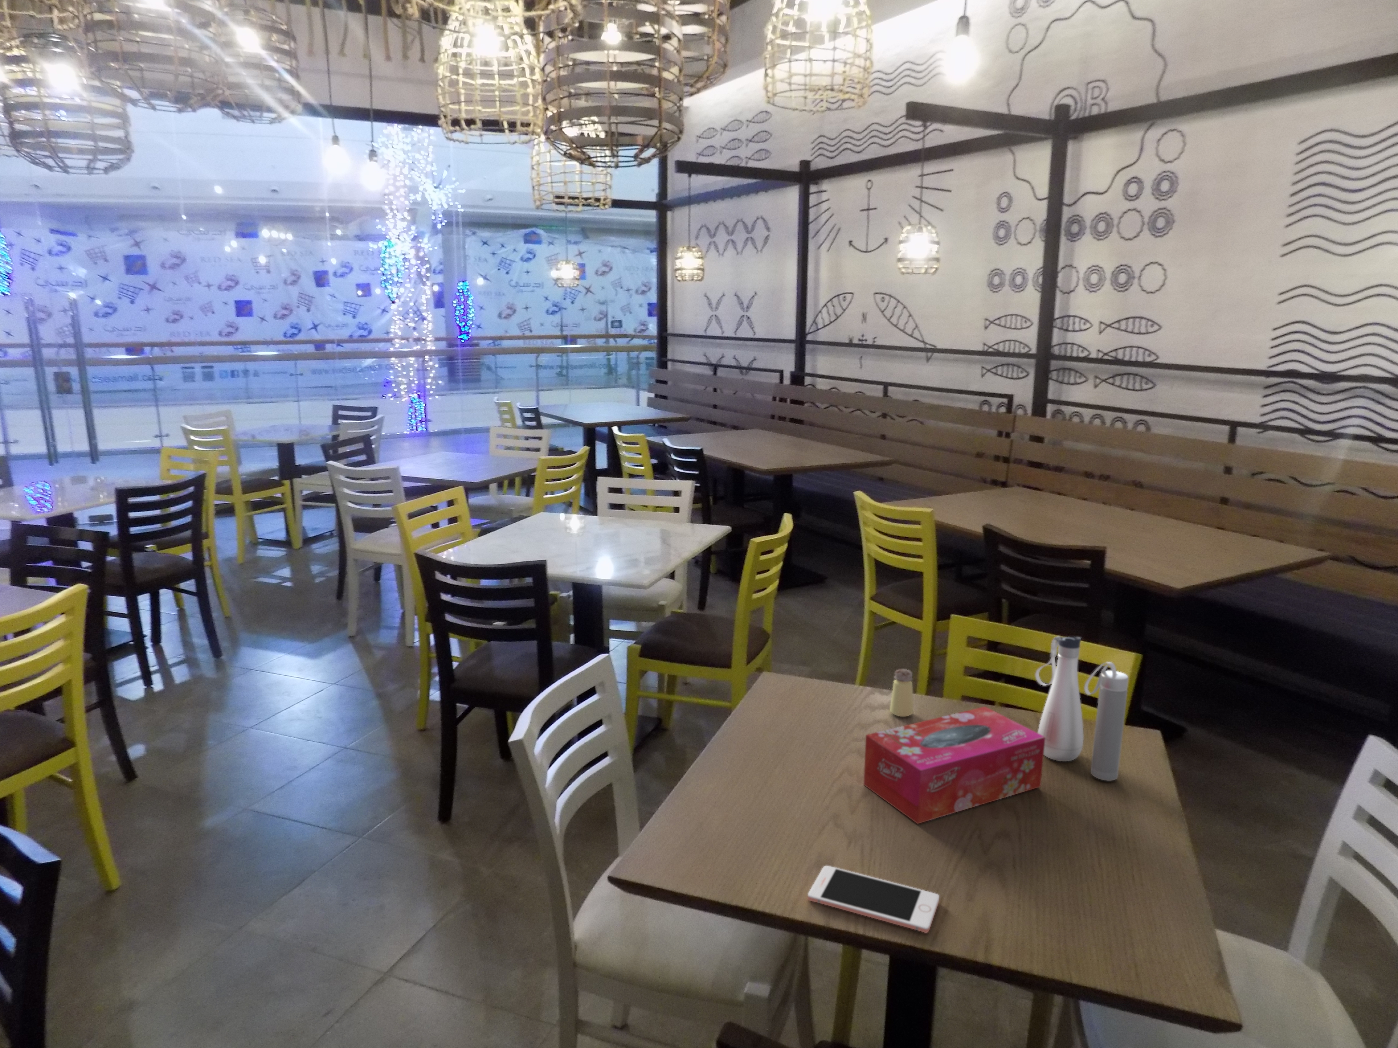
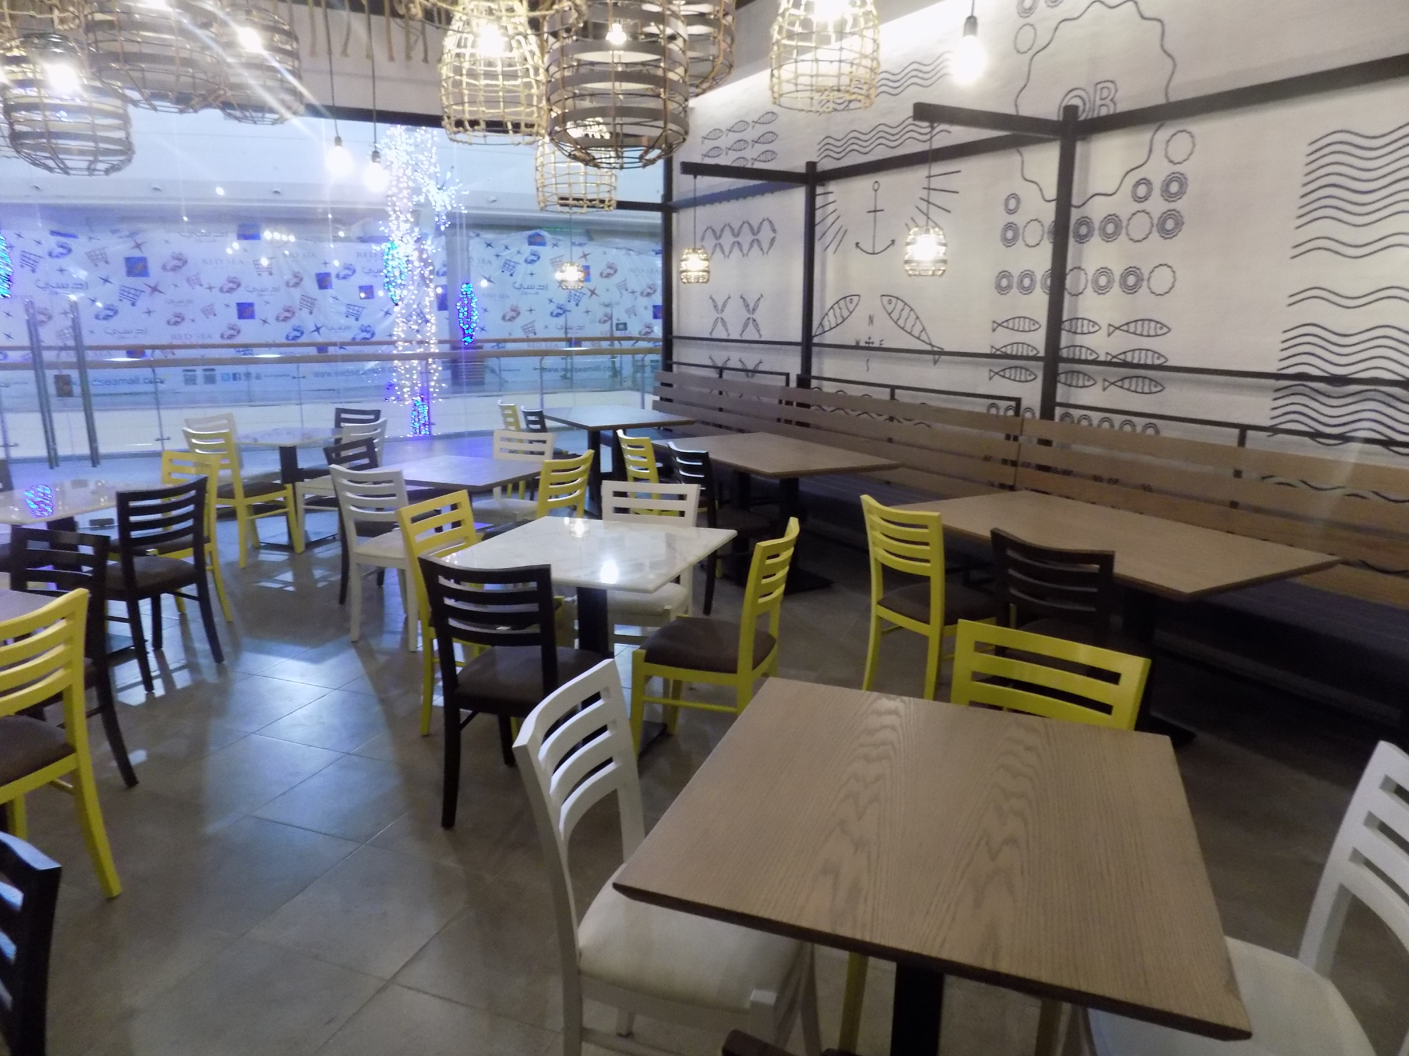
- water bottle [1035,635,1129,782]
- tissue box [863,706,1045,825]
- cell phone [808,865,940,934]
- saltshaker [889,668,914,717]
